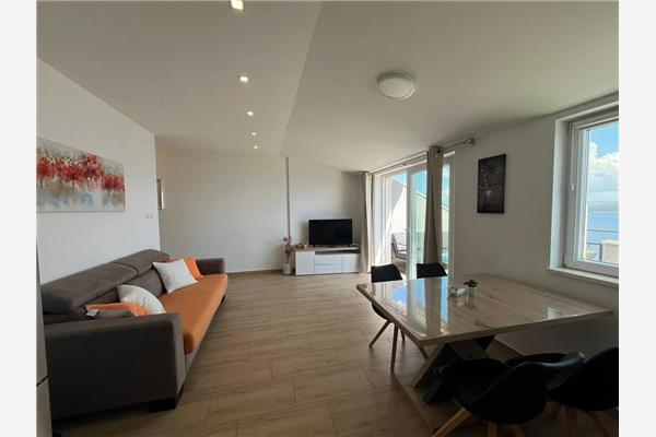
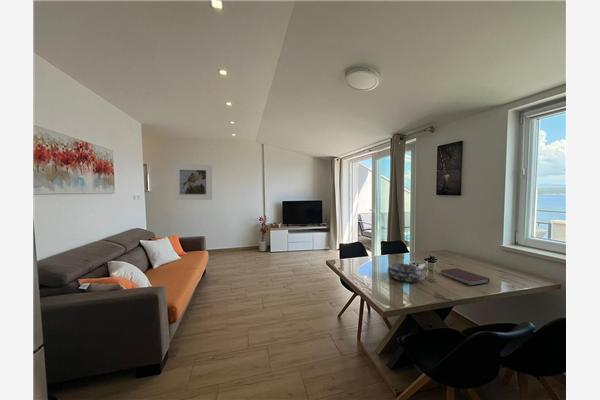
+ notebook [439,267,491,286]
+ decorative bowl [386,263,424,283]
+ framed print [172,163,213,201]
